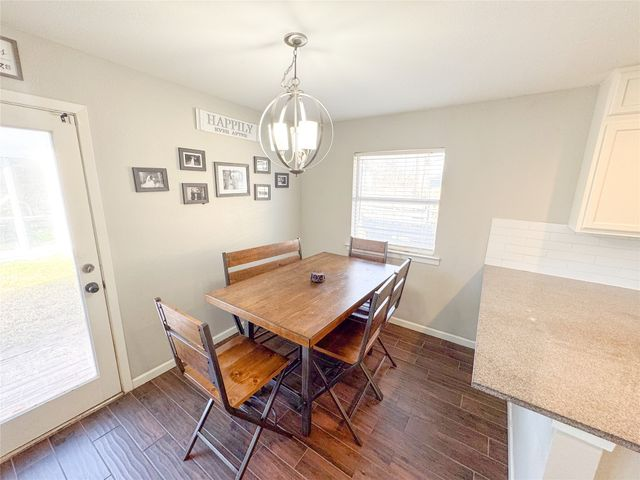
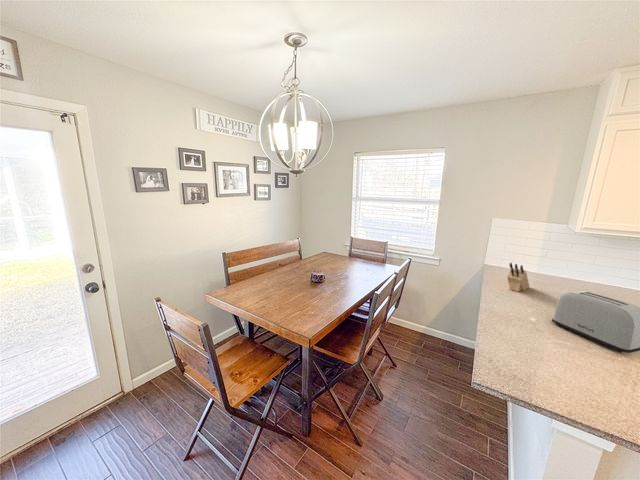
+ knife block [506,262,530,293]
+ toaster [551,290,640,354]
